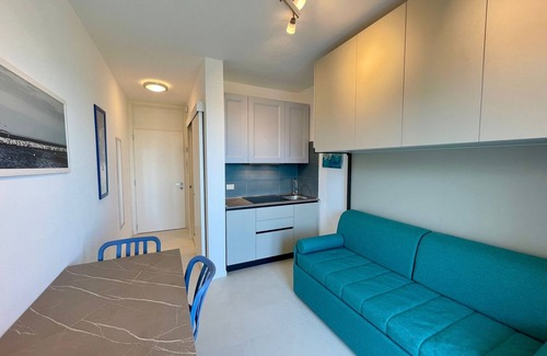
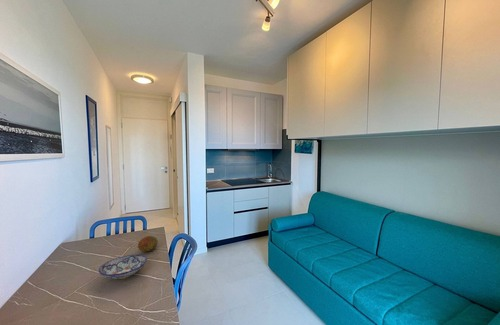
+ fruit [137,235,159,253]
+ bowl [98,254,148,280]
